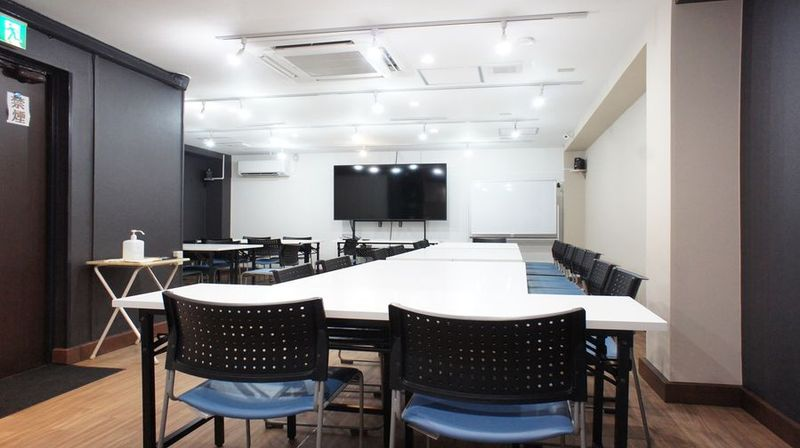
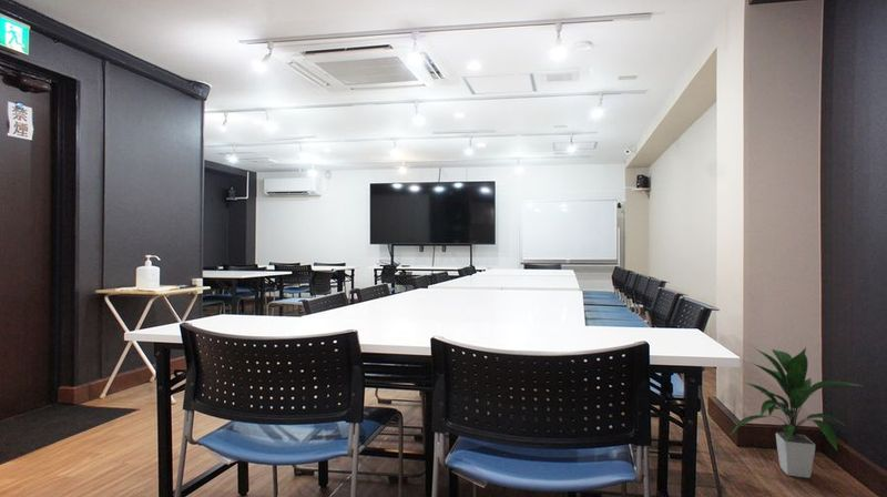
+ indoor plant [731,346,863,479]
